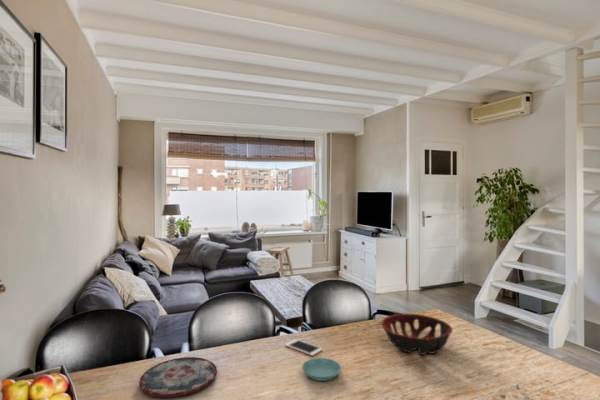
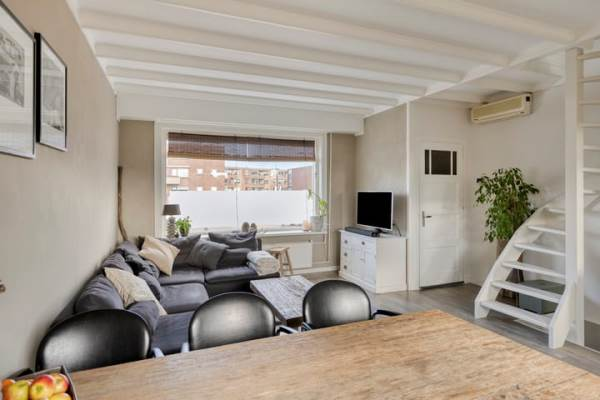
- cell phone [284,338,324,357]
- decorative bowl [380,313,454,356]
- saucer [301,357,342,382]
- plate [138,356,218,398]
